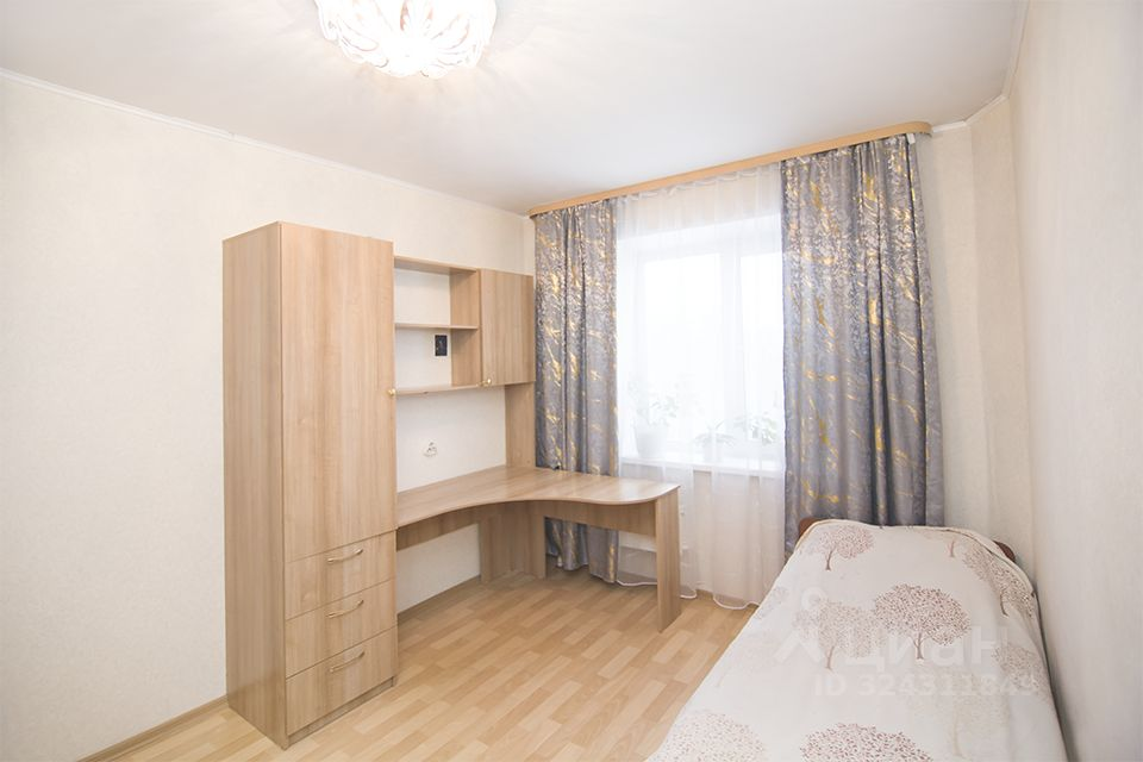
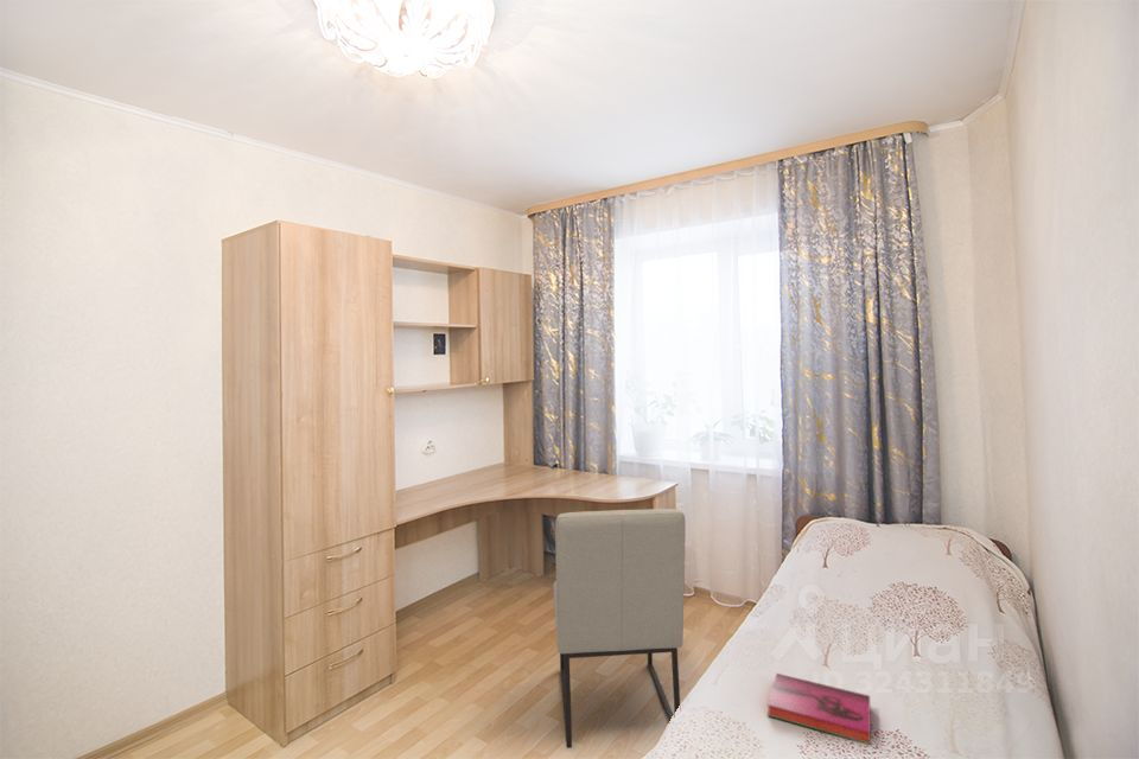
+ hardback book [766,672,872,746]
+ chair [552,508,687,750]
